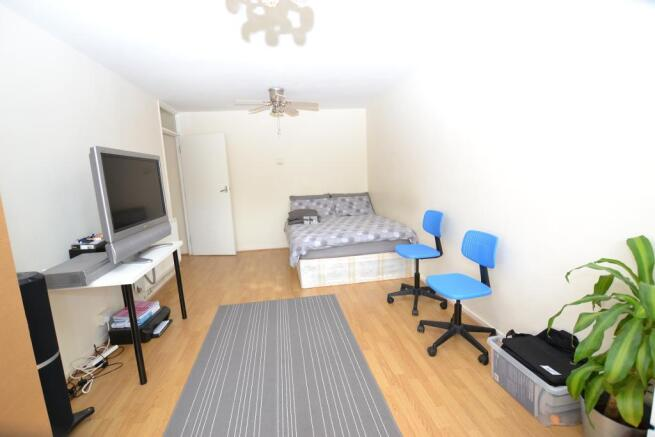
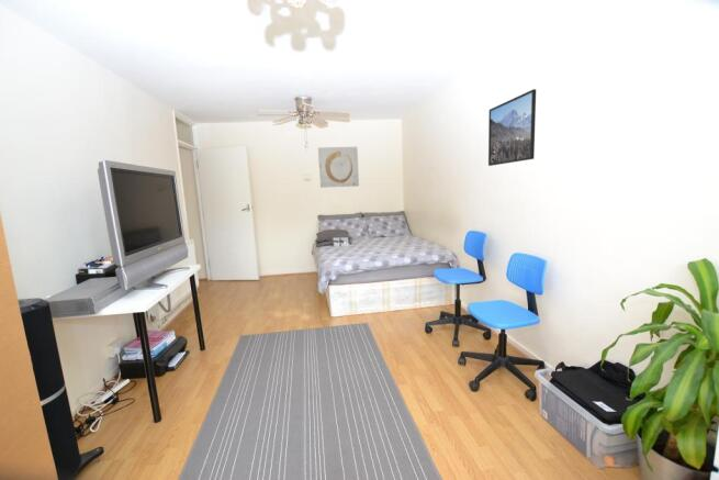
+ wall art [317,146,360,189]
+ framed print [487,88,537,167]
